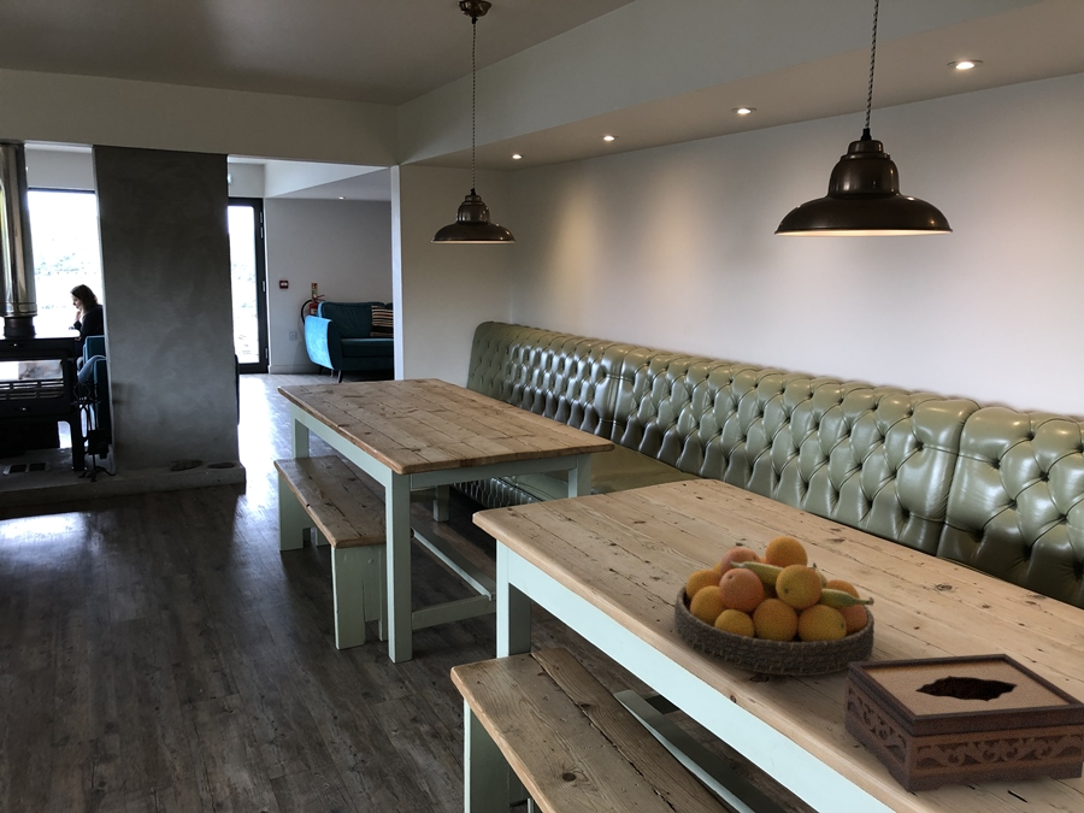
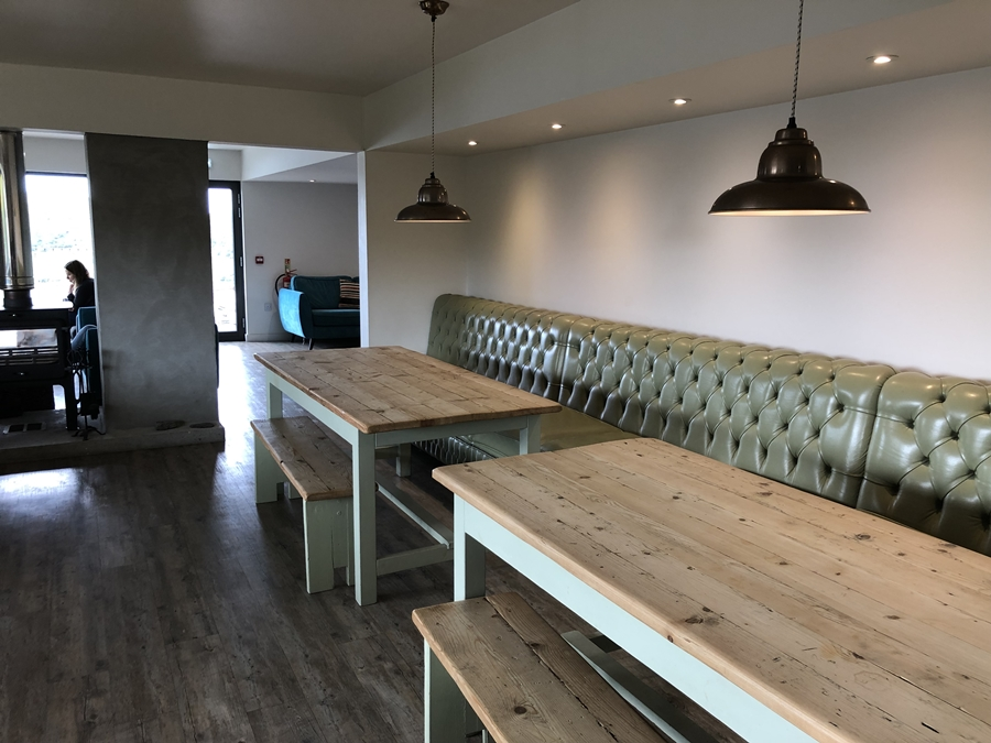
- fruit bowl [673,536,876,677]
- tissue box [842,653,1084,794]
